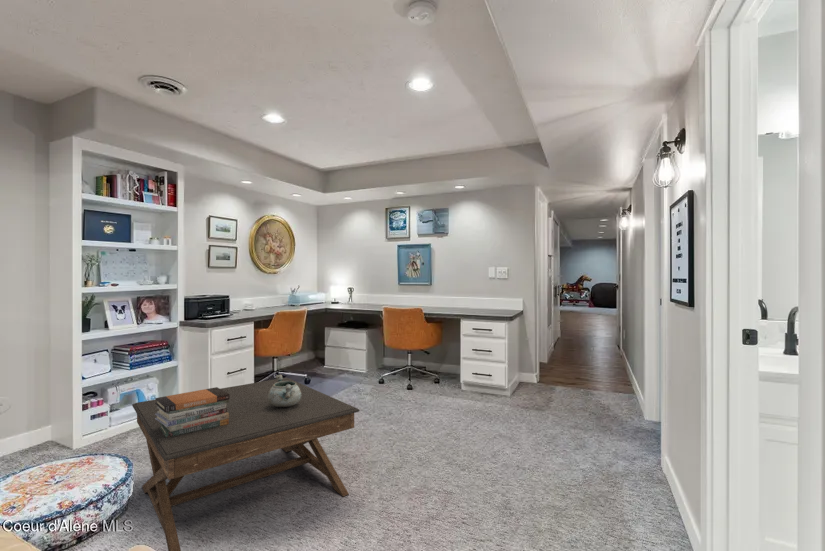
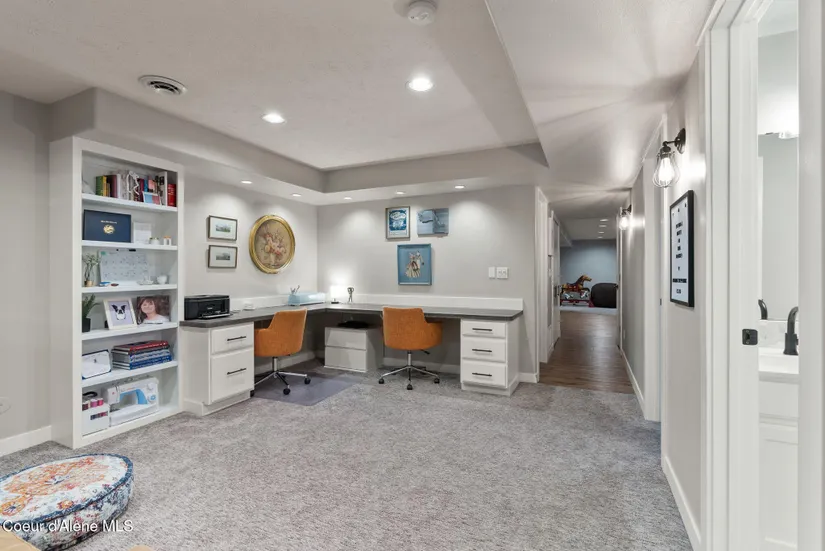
- book stack [154,386,230,438]
- decorative bowl [268,374,301,407]
- coffee table [131,377,361,551]
